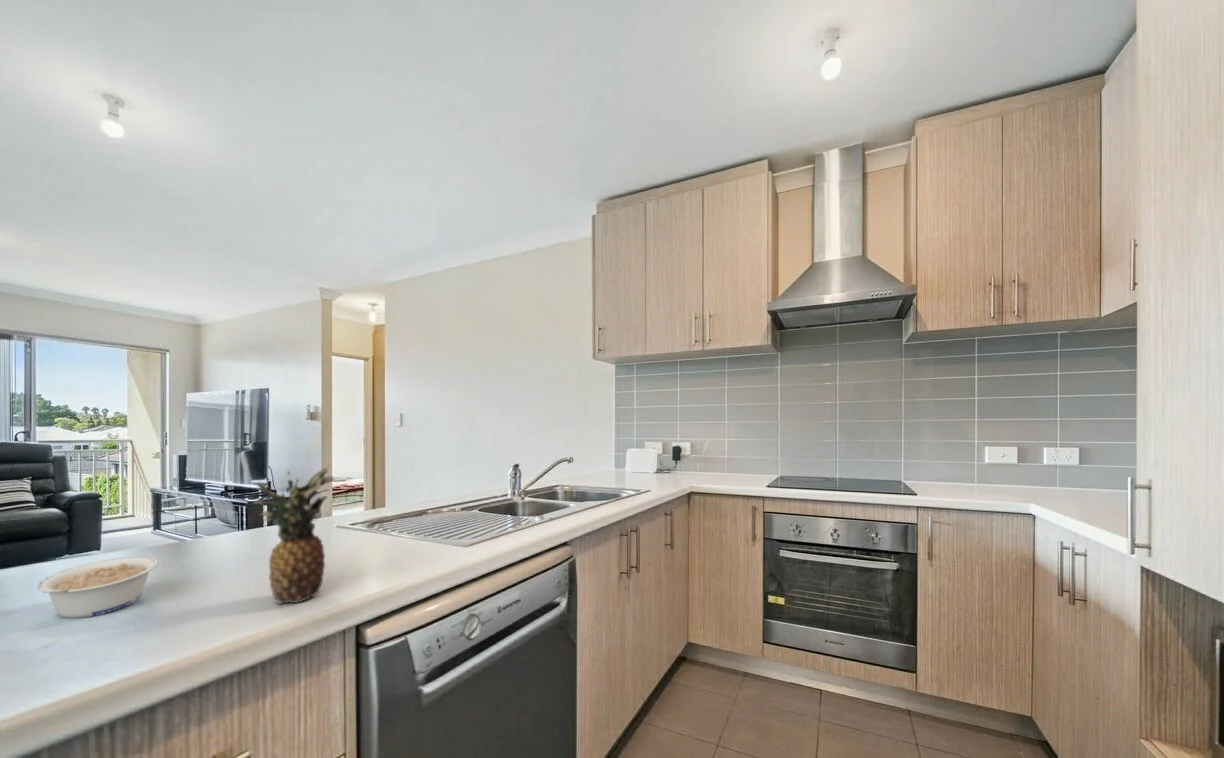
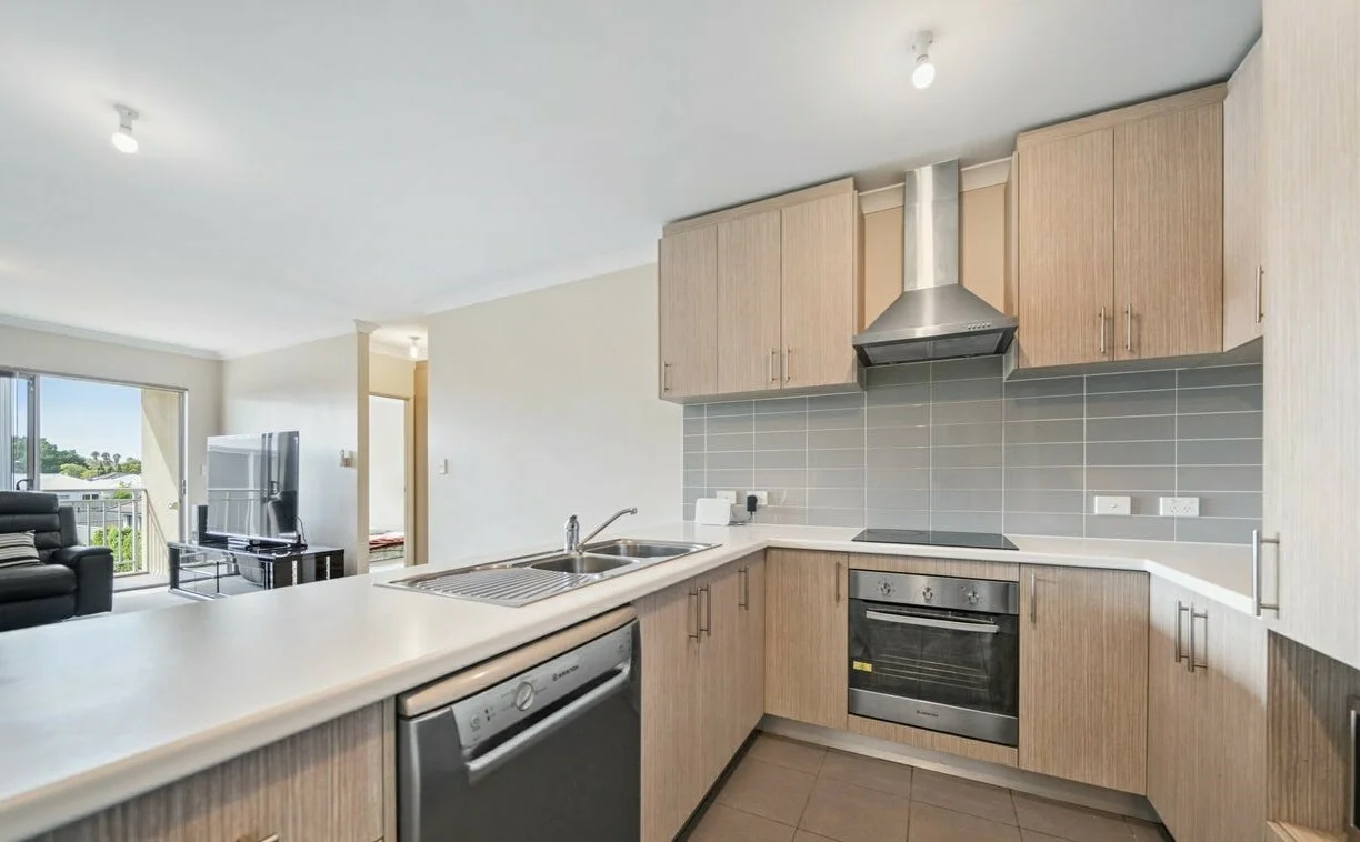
- fruit [252,464,337,605]
- legume [36,555,159,619]
